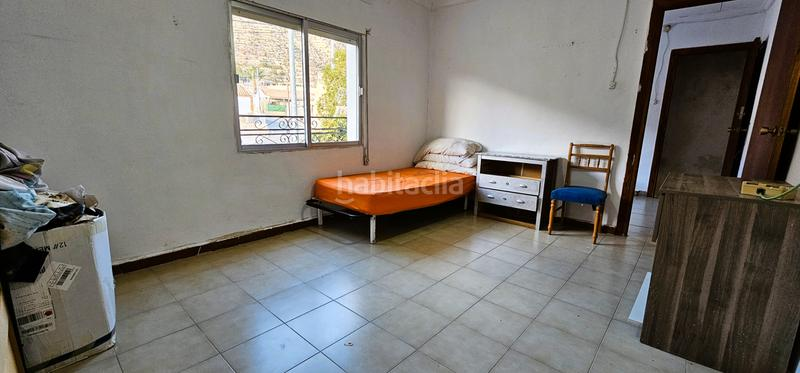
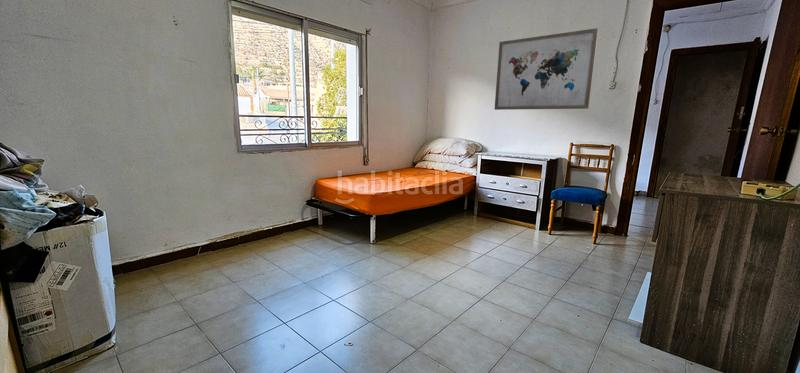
+ wall art [493,27,599,111]
